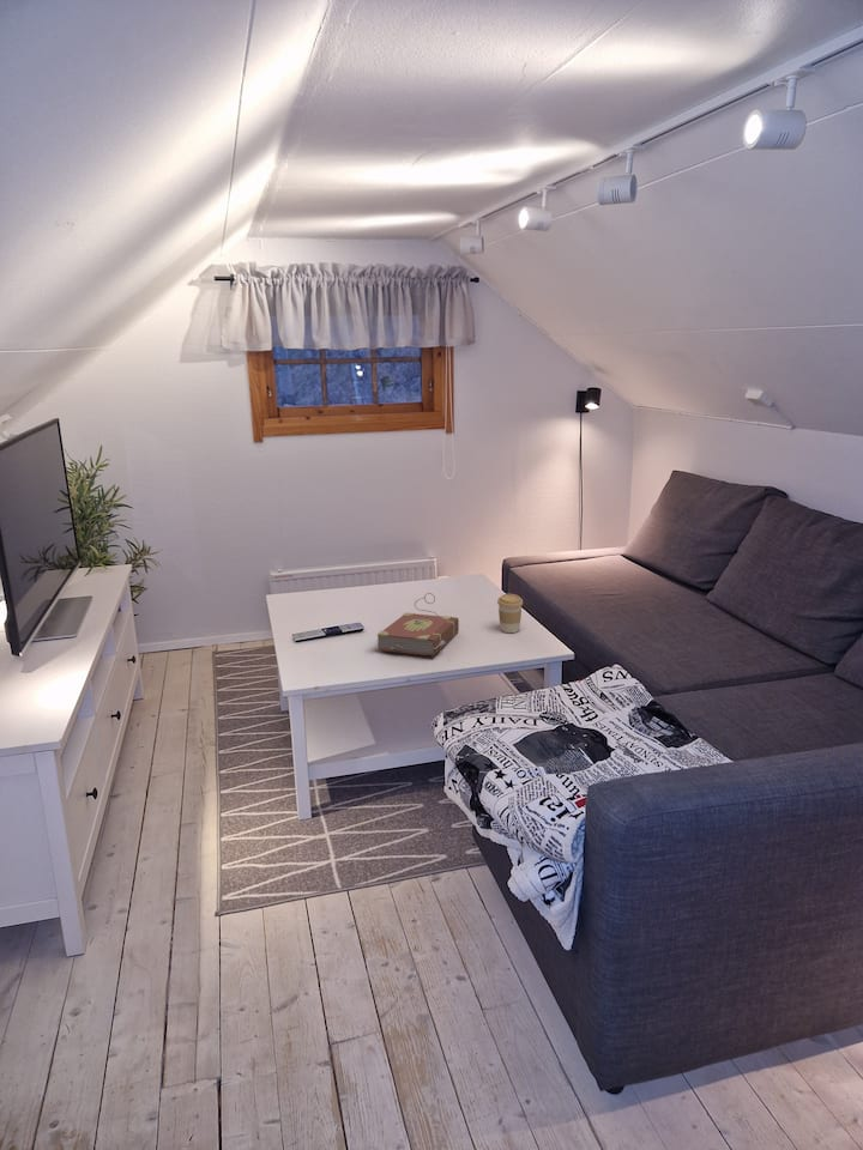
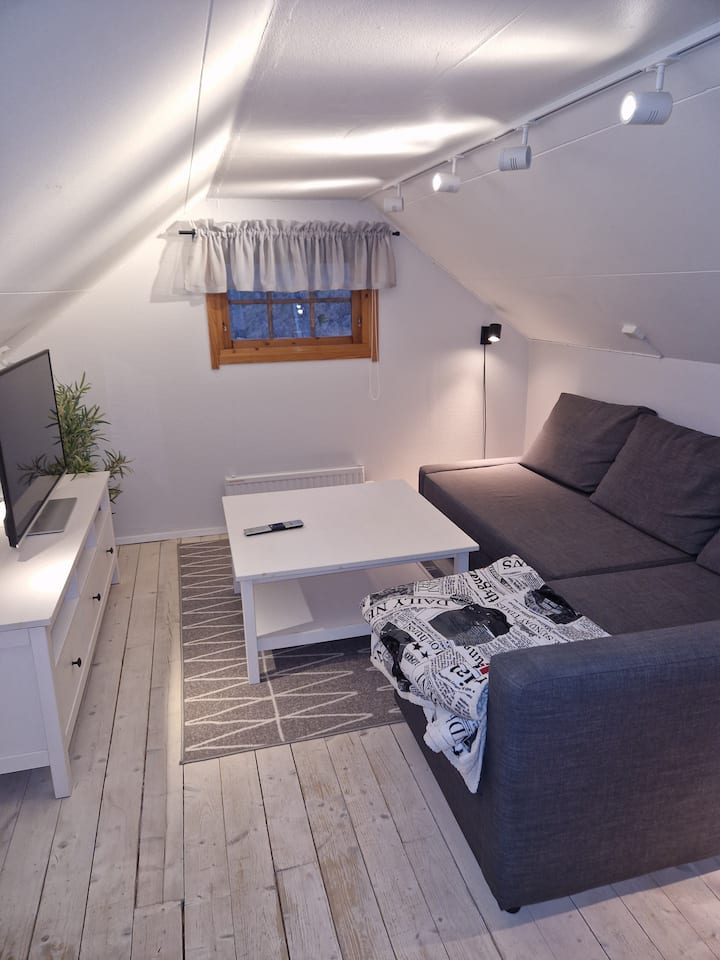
- coffee cup [496,593,524,634]
- book [376,592,460,656]
